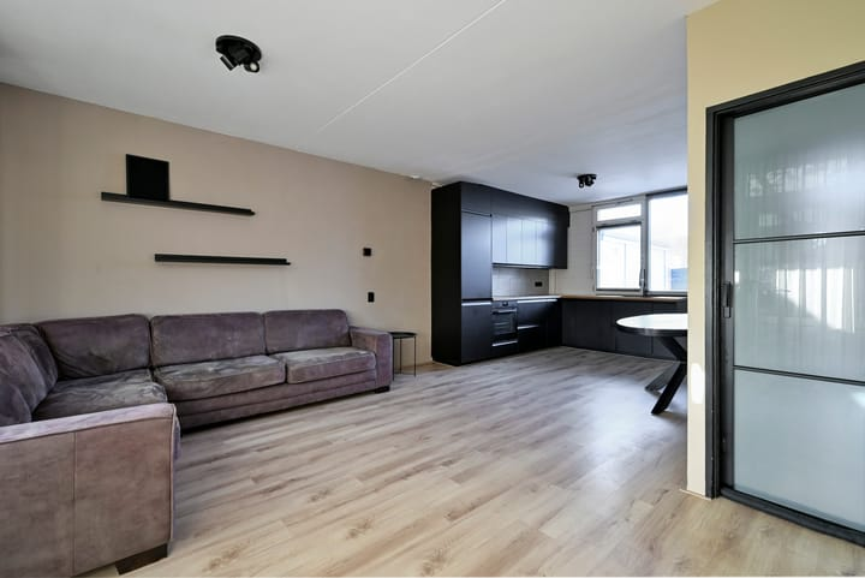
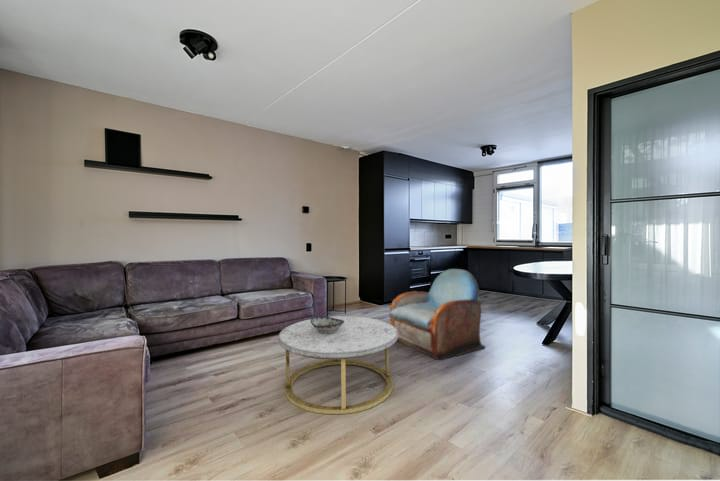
+ armchair [388,268,487,361]
+ coffee table [278,315,398,415]
+ decorative bowl [311,315,344,334]
